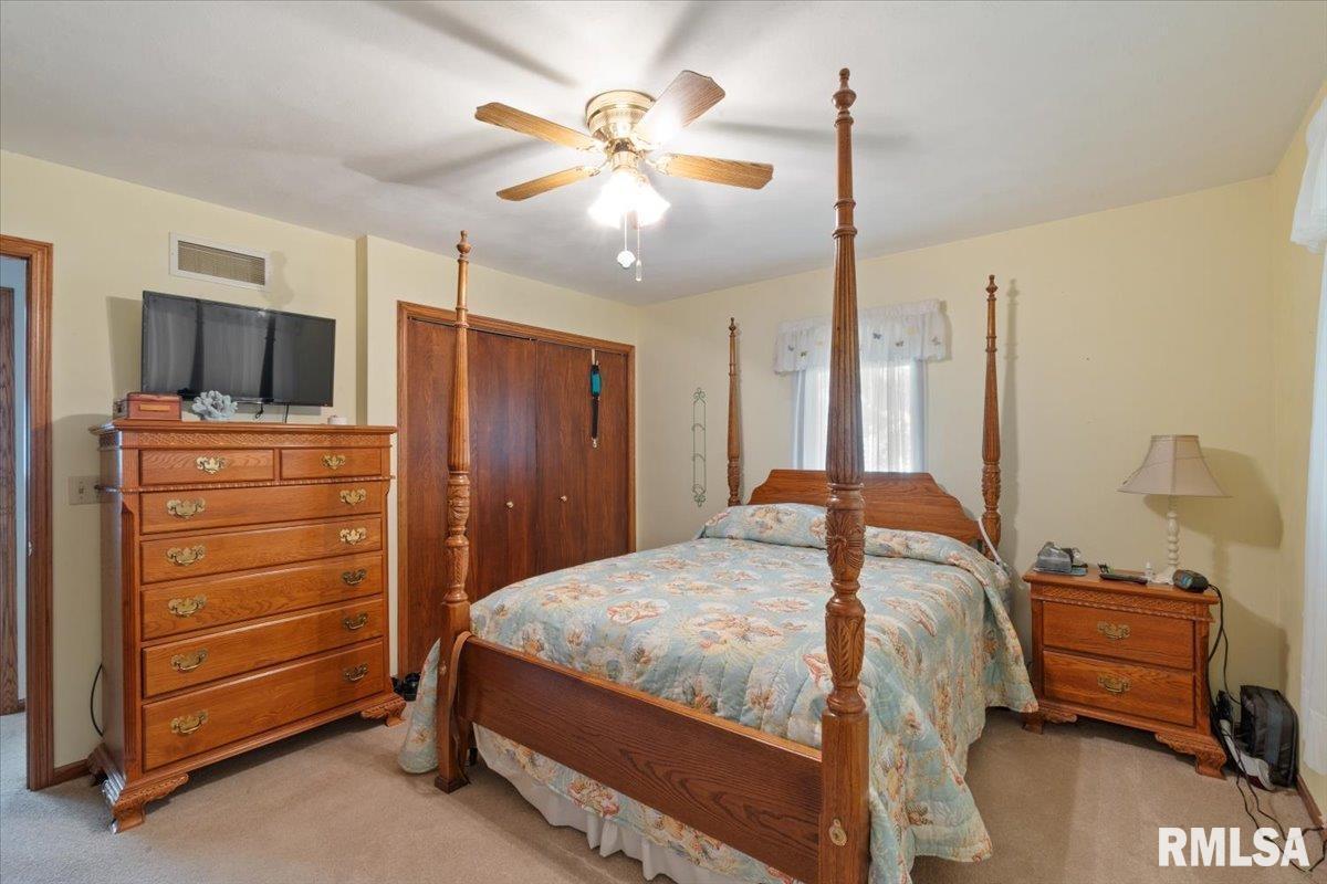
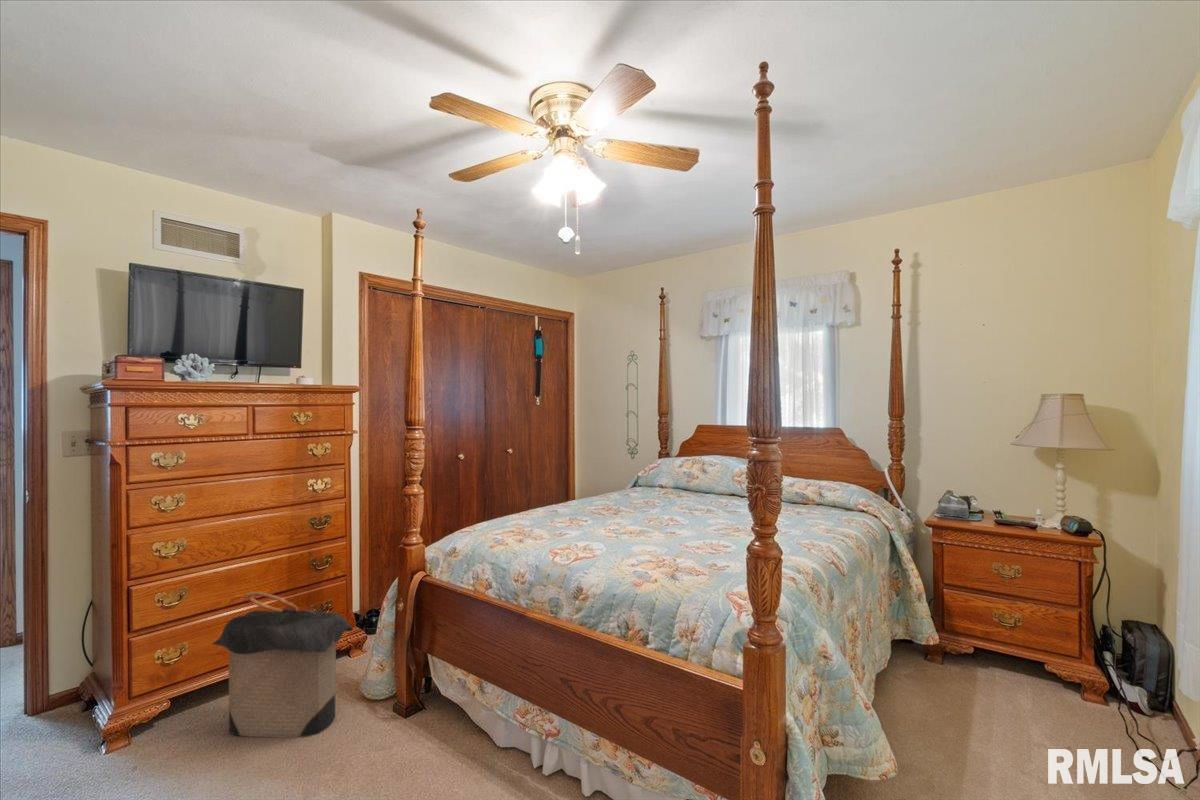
+ laundry hamper [211,591,354,739]
